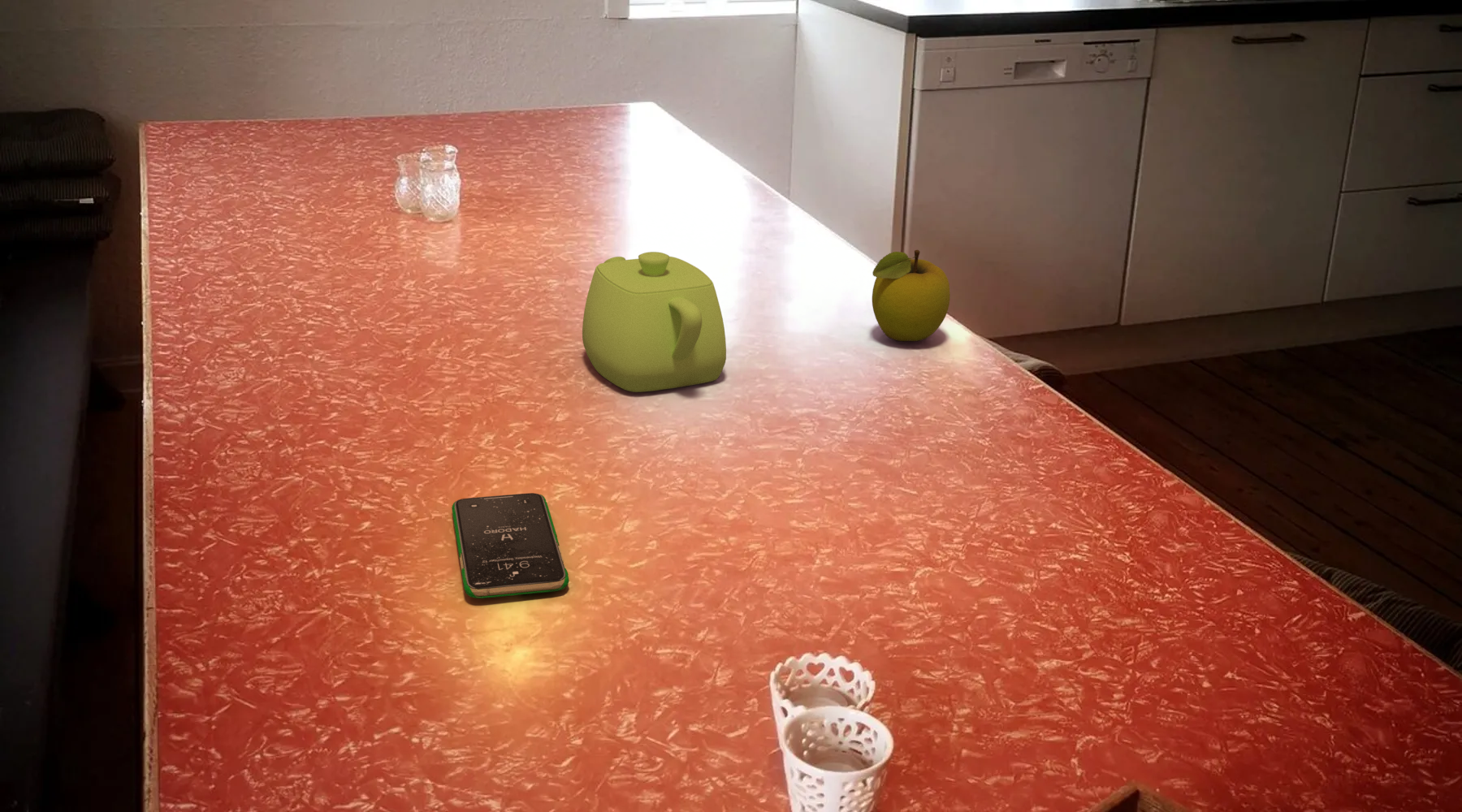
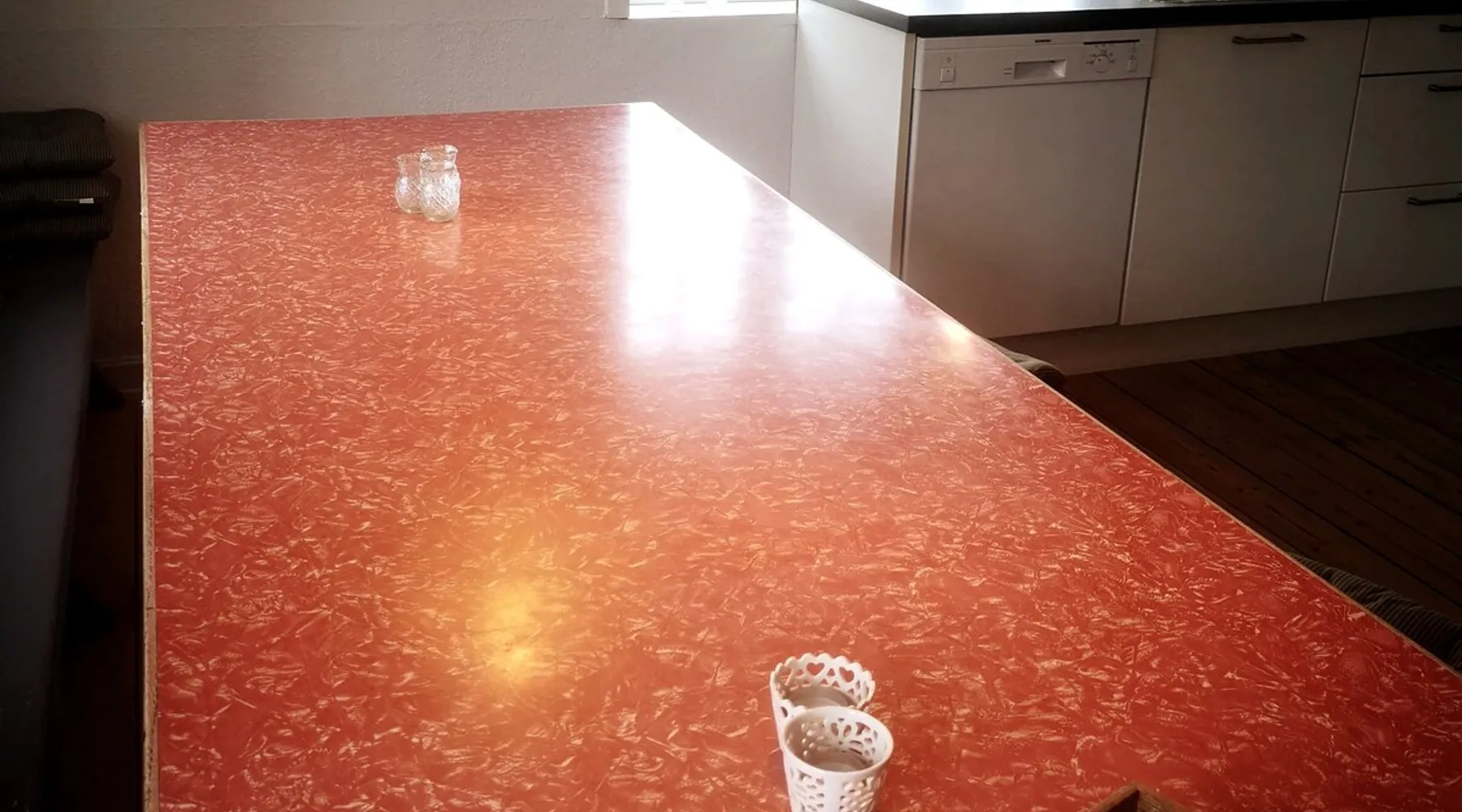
- fruit [872,249,951,342]
- smartphone [451,492,570,599]
- teapot [582,251,727,393]
